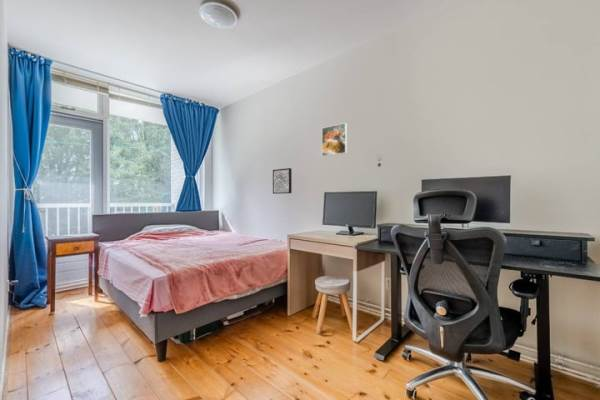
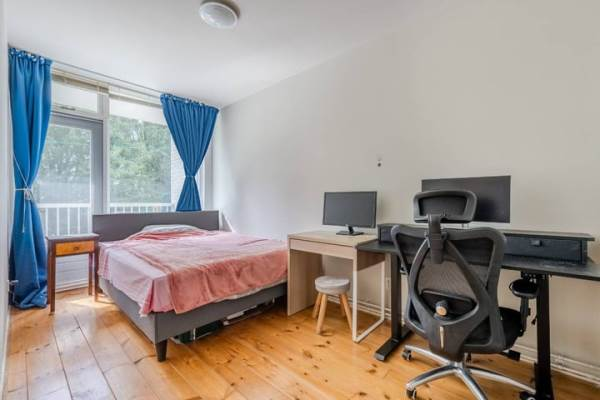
- wall art [272,167,293,195]
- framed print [321,122,348,157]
